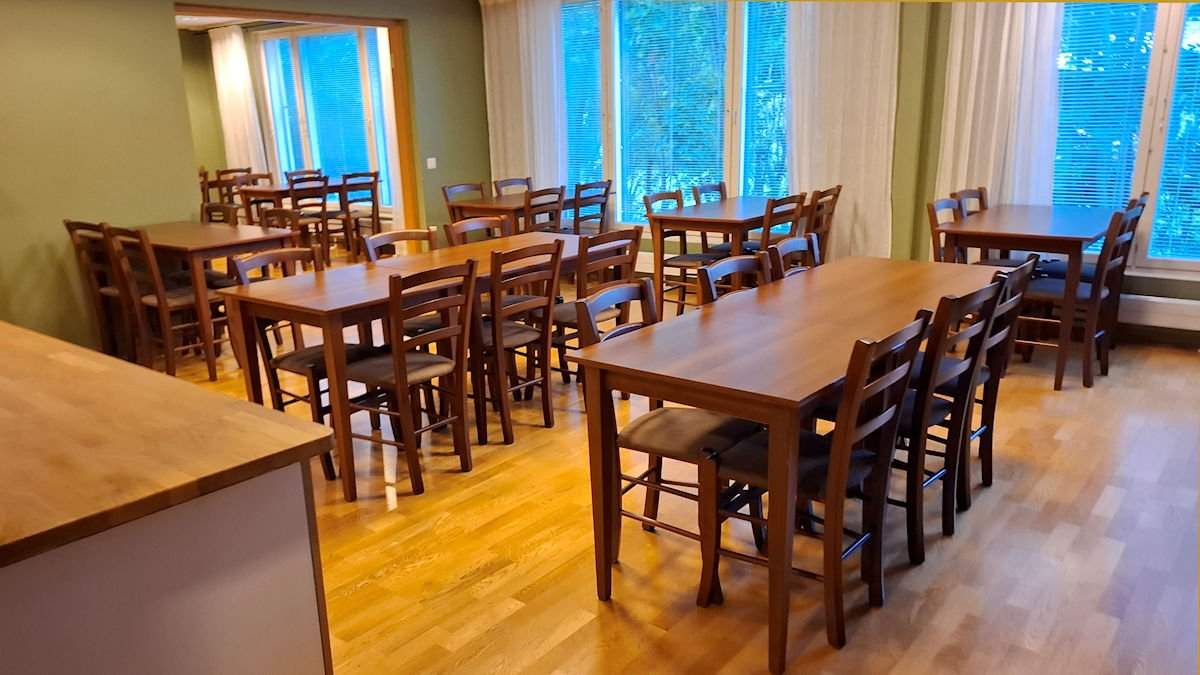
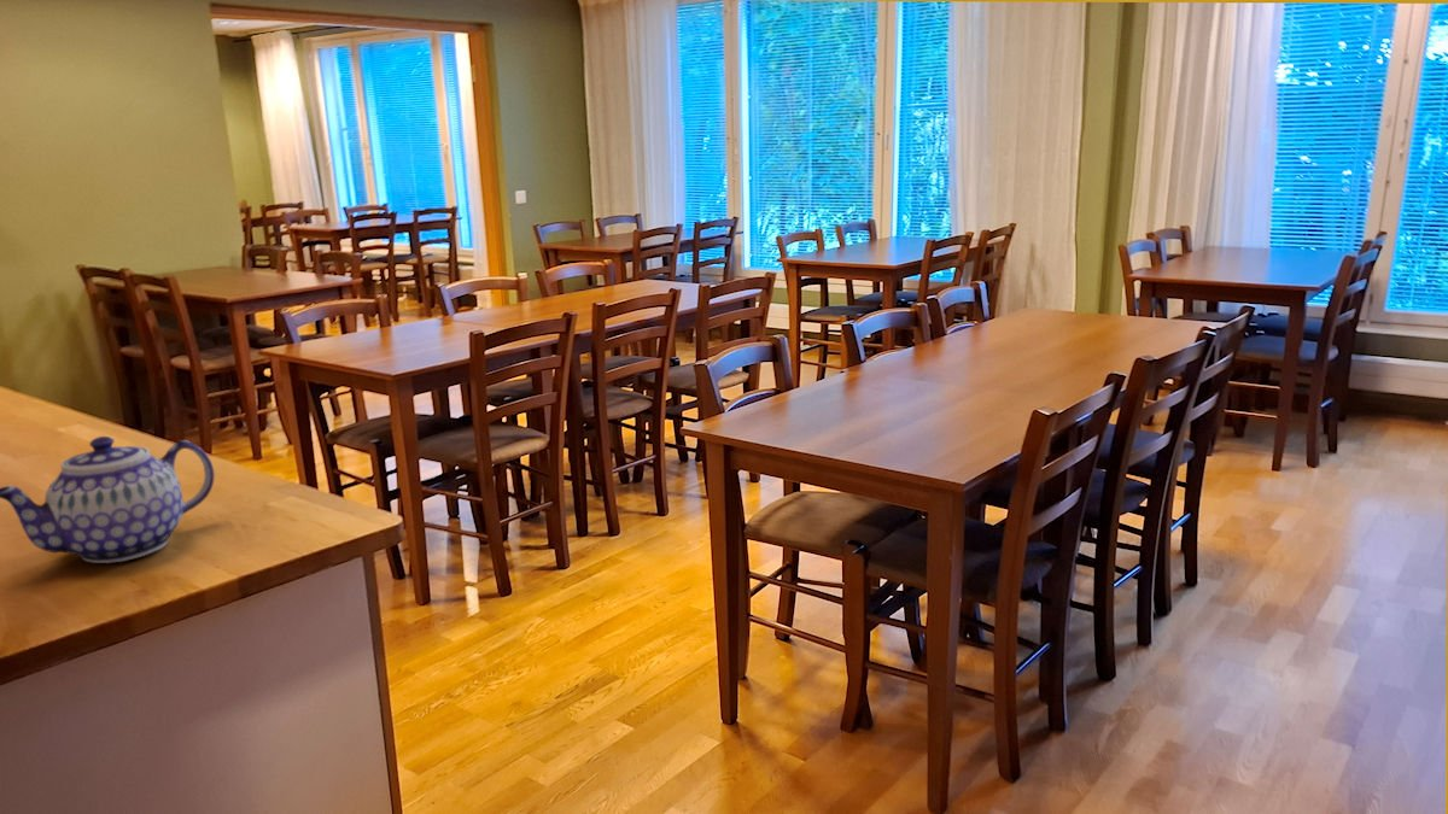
+ teapot [0,435,216,564]
